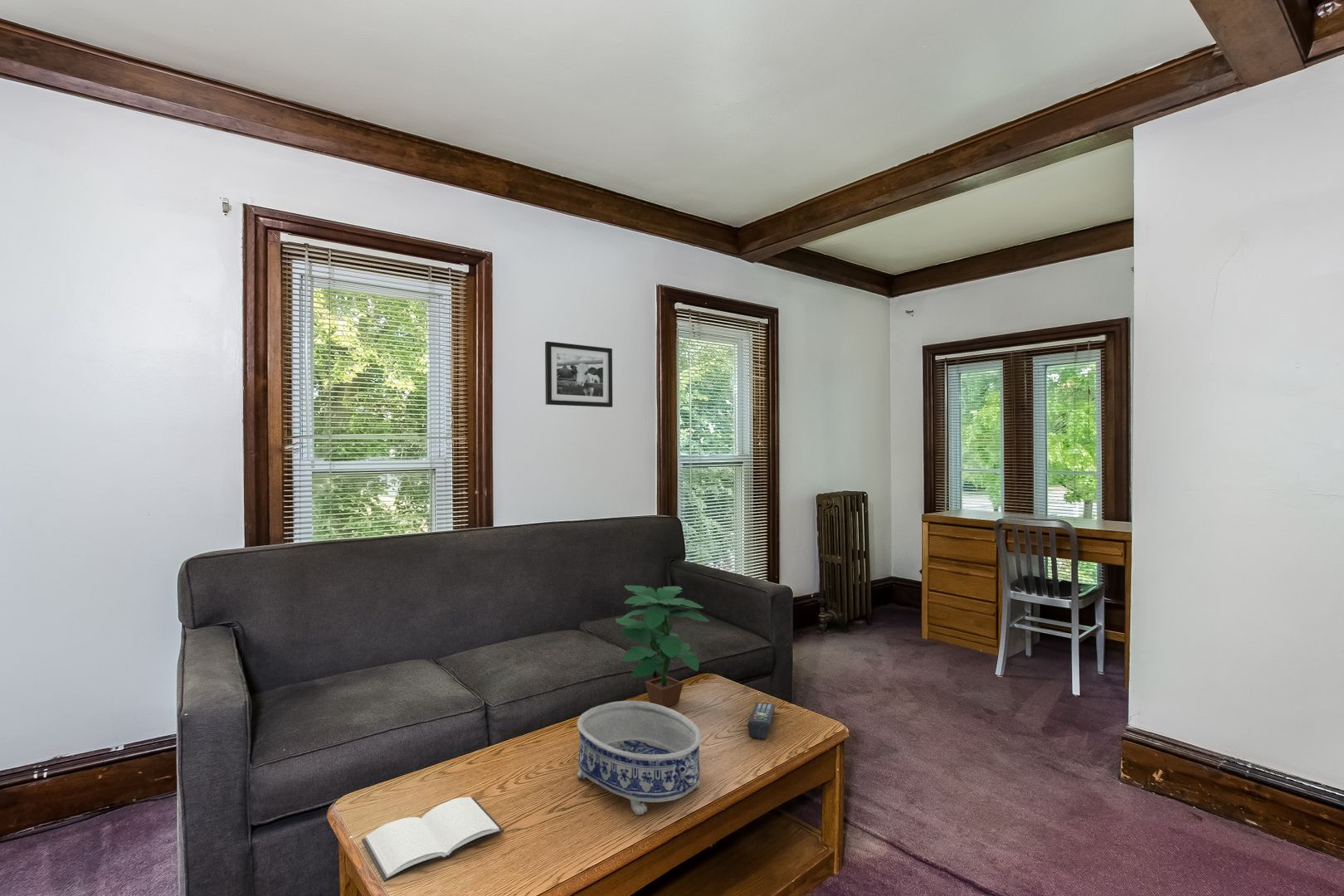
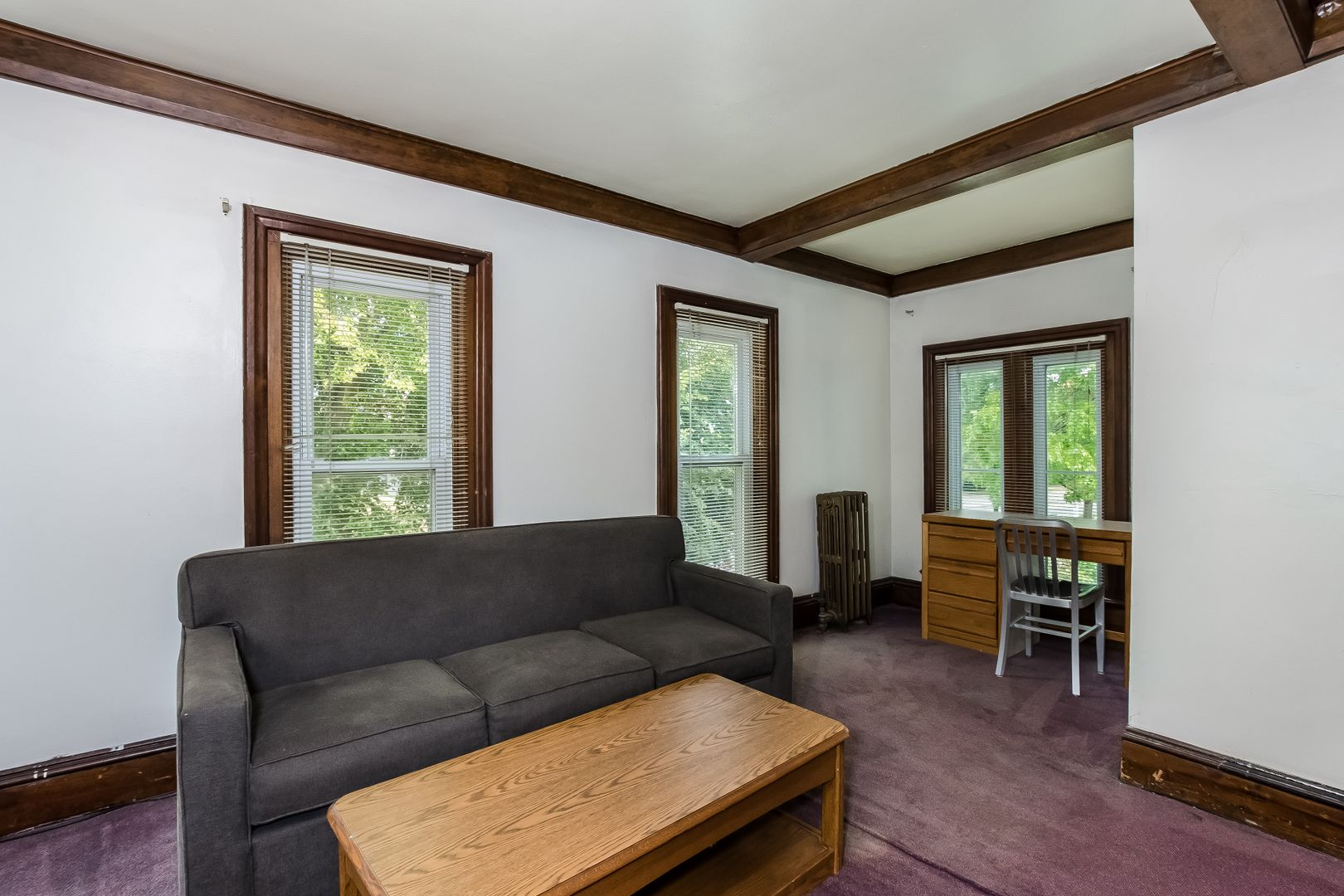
- picture frame [544,341,613,408]
- book [361,796,504,883]
- decorative bowl [577,700,703,816]
- potted plant [615,585,710,708]
- remote control [747,702,776,740]
